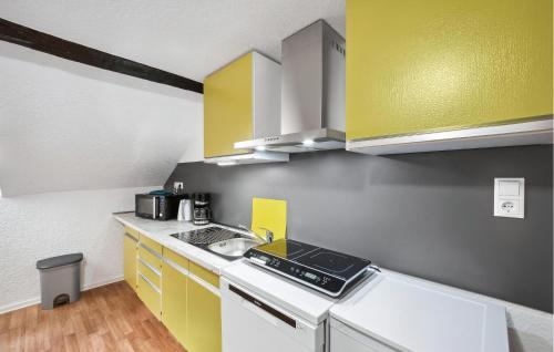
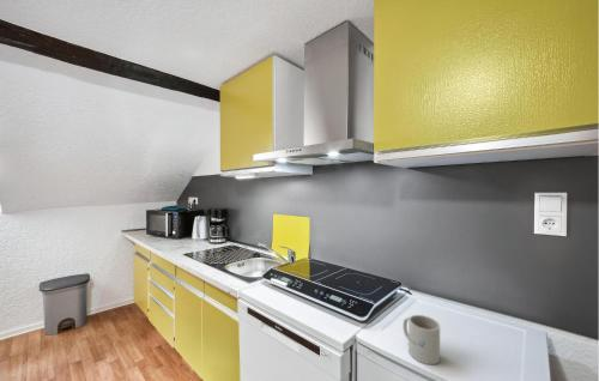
+ mug [401,314,441,365]
